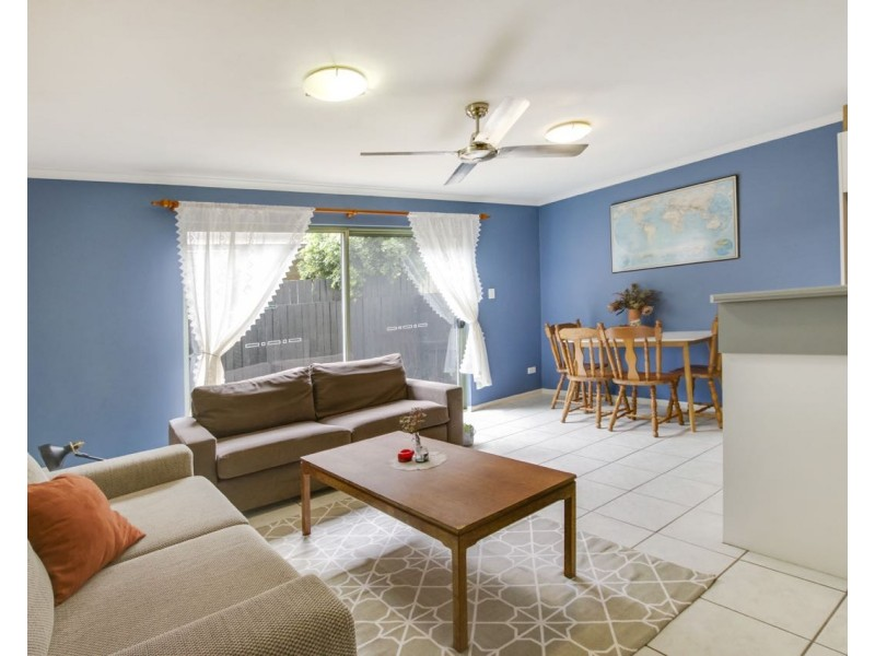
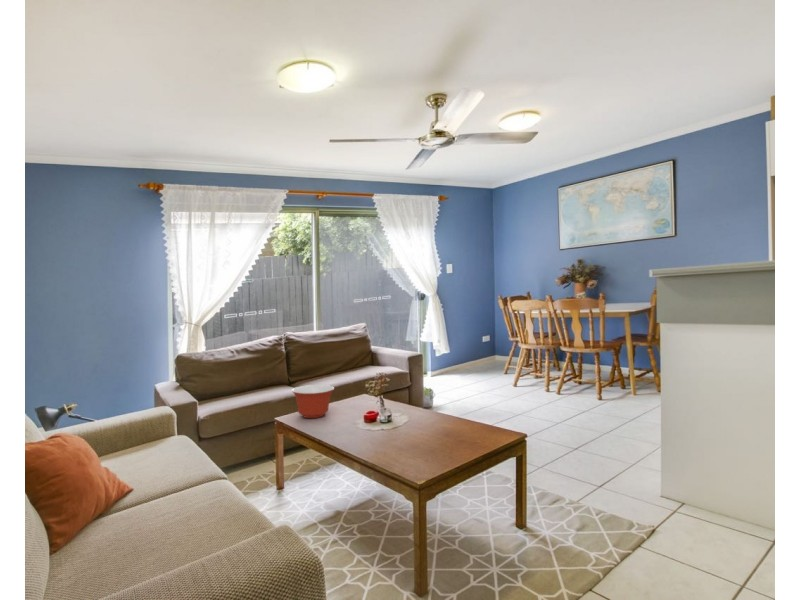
+ mixing bowl [291,384,335,419]
